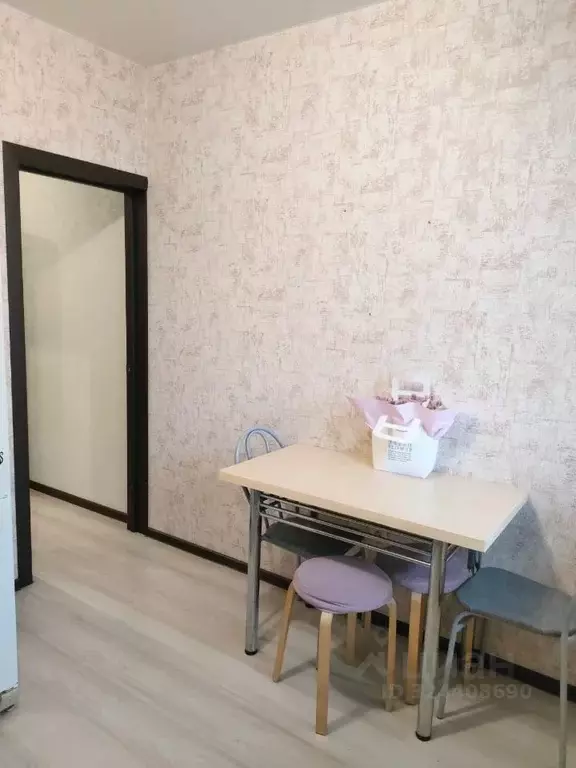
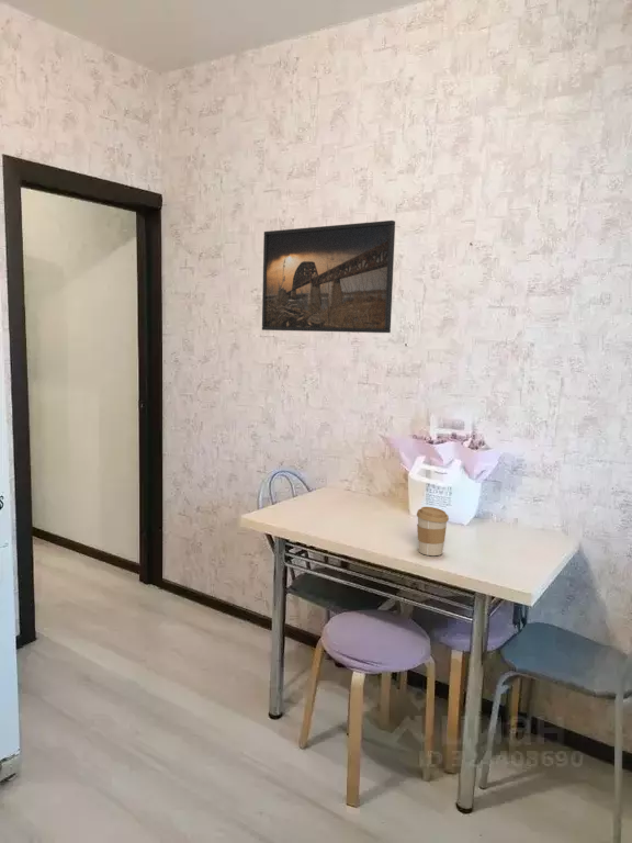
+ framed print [261,220,396,334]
+ coffee cup [416,506,450,557]
